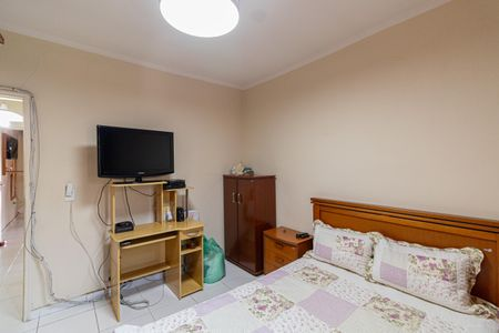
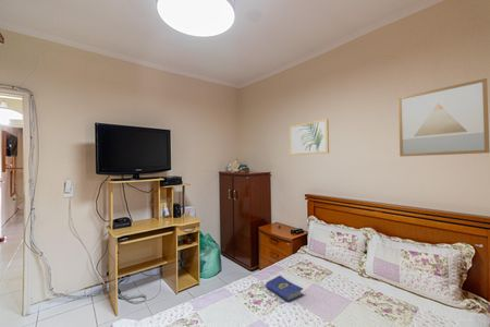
+ hardcover book [265,275,305,302]
+ wall art [289,118,330,157]
+ wall art [397,77,490,157]
